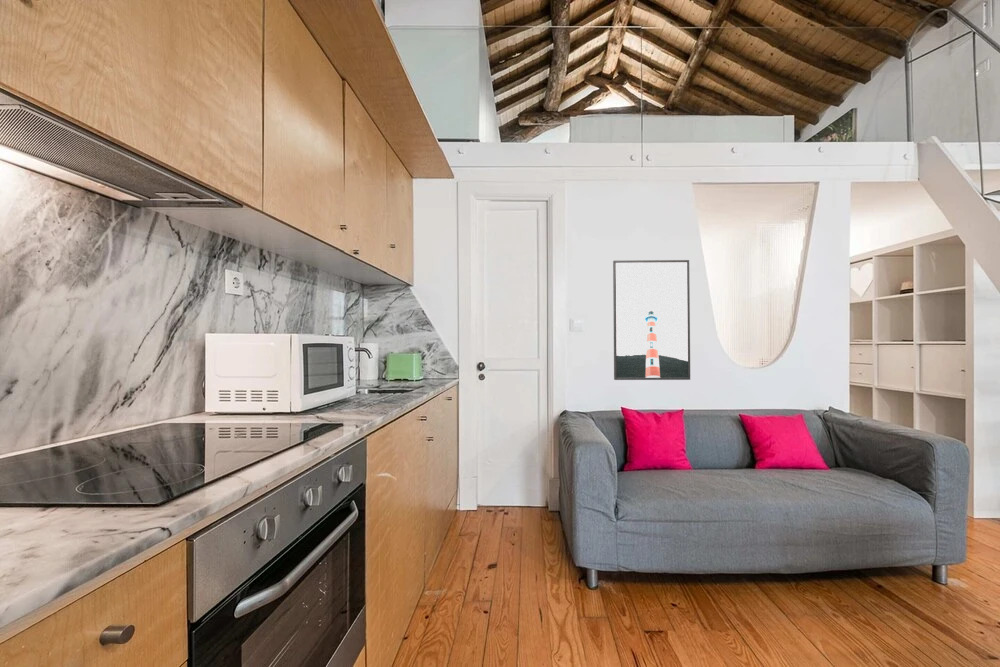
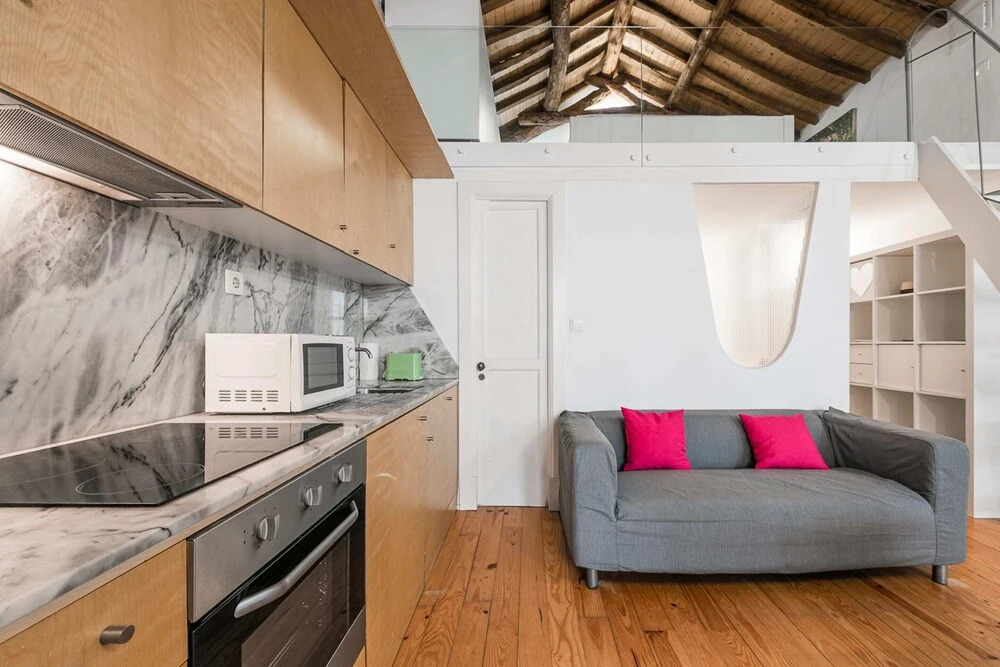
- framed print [612,259,691,381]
